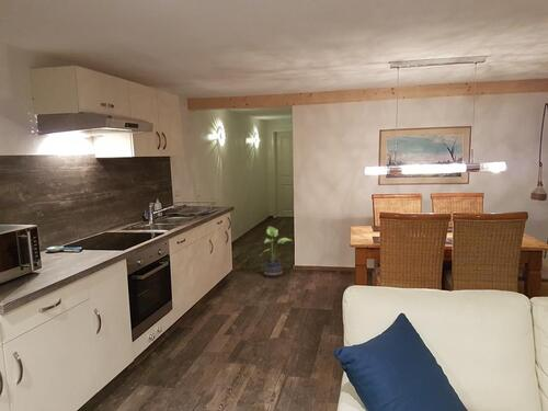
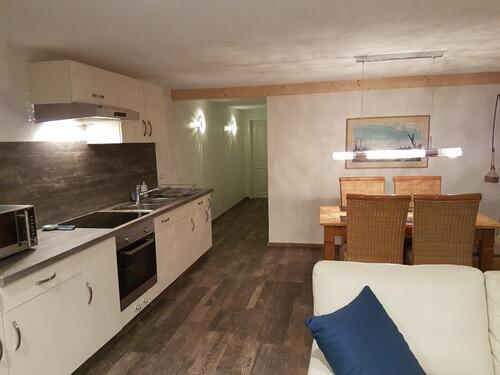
- potted plant [260,226,295,278]
